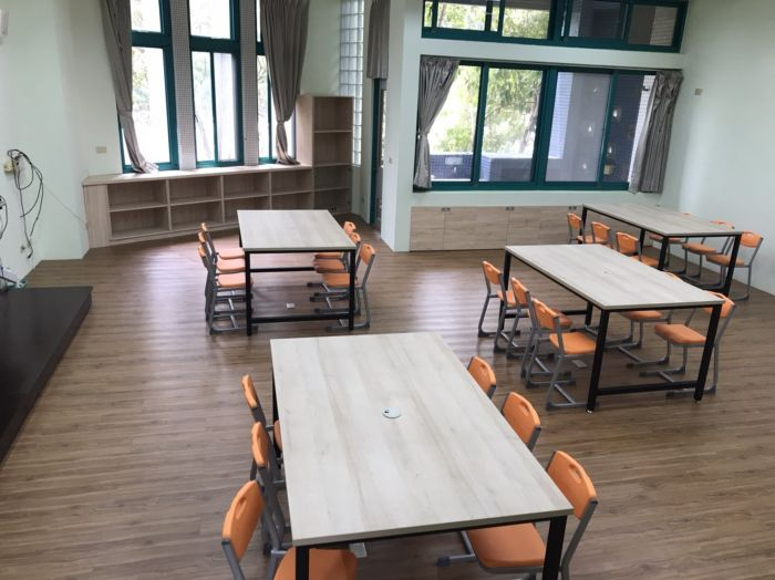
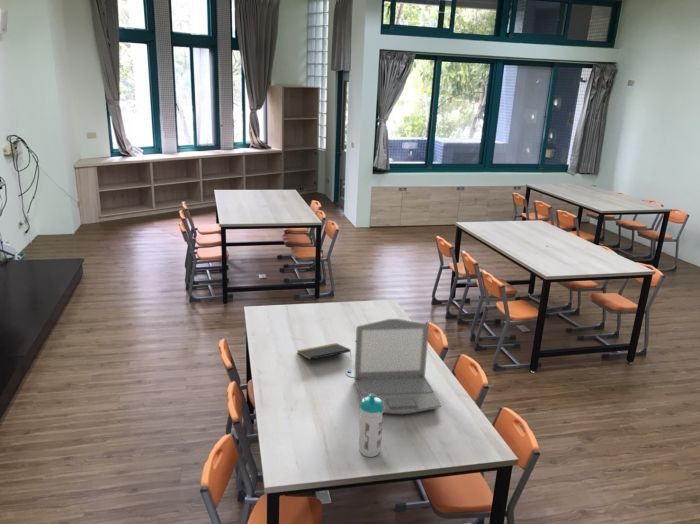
+ water bottle [358,394,384,458]
+ notepad [296,342,352,361]
+ laptop [353,318,442,415]
